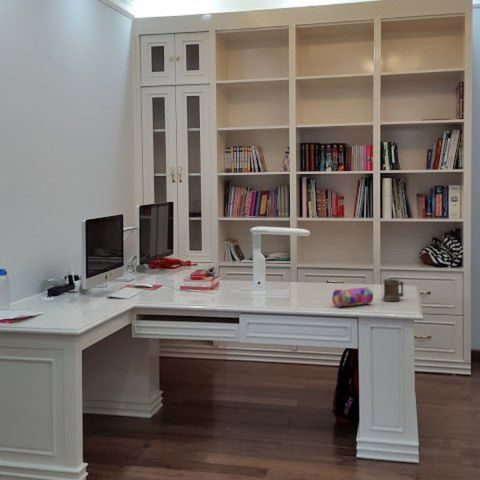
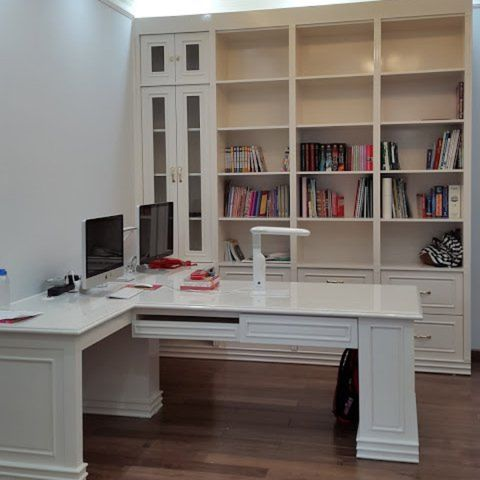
- mug [382,278,405,302]
- pencil case [331,286,374,308]
